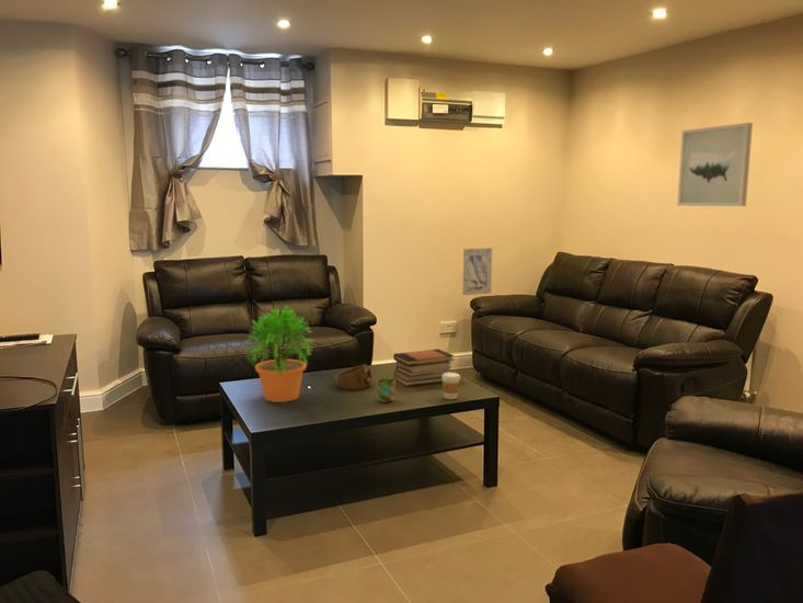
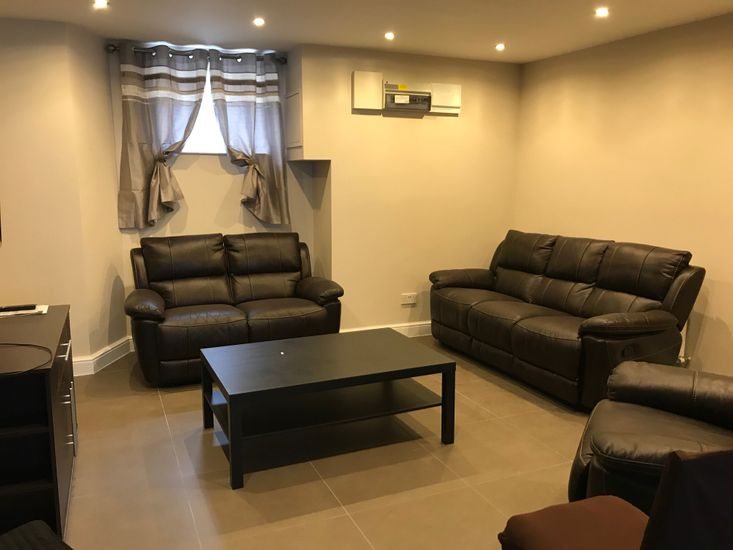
- mug [375,377,397,403]
- book stack [392,348,456,387]
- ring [334,364,374,390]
- coffee cup [441,372,461,400]
- wall art [462,247,493,296]
- wall art [676,122,754,207]
- potted plant [242,304,314,403]
